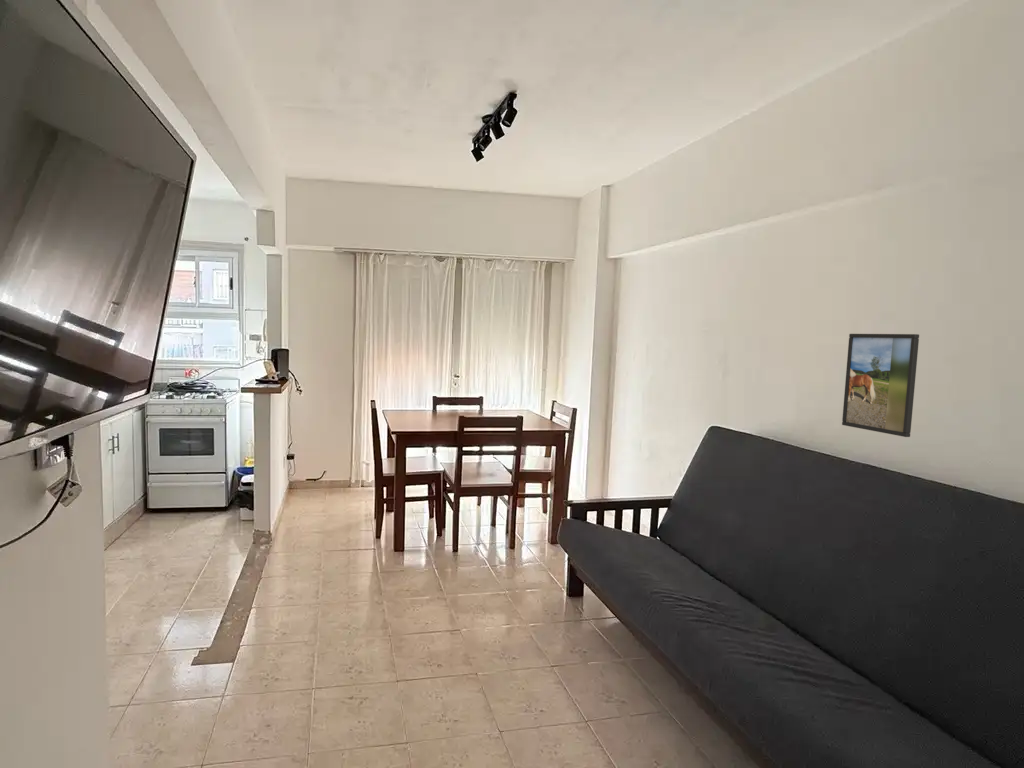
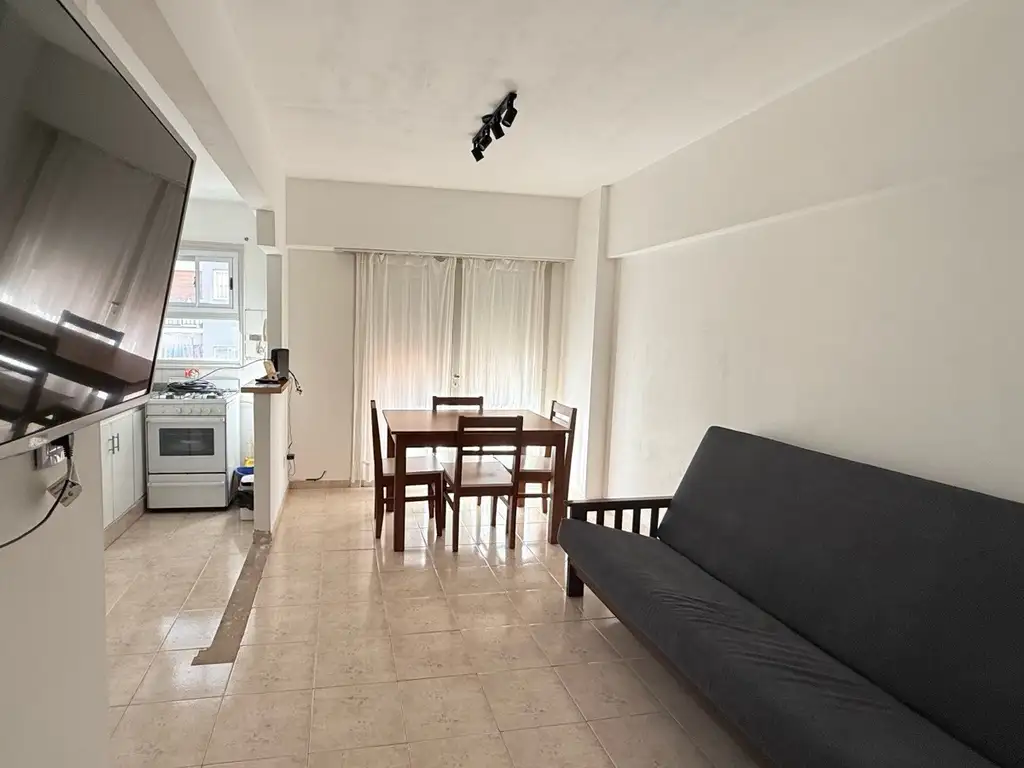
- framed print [841,333,920,438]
